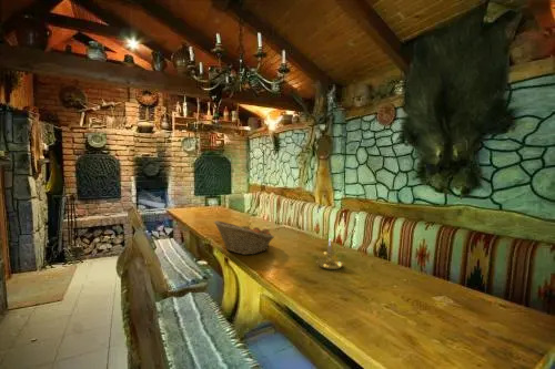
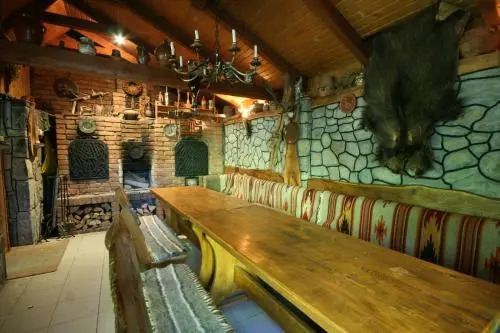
- fruit basket [213,219,275,256]
- candle holder [315,239,344,270]
